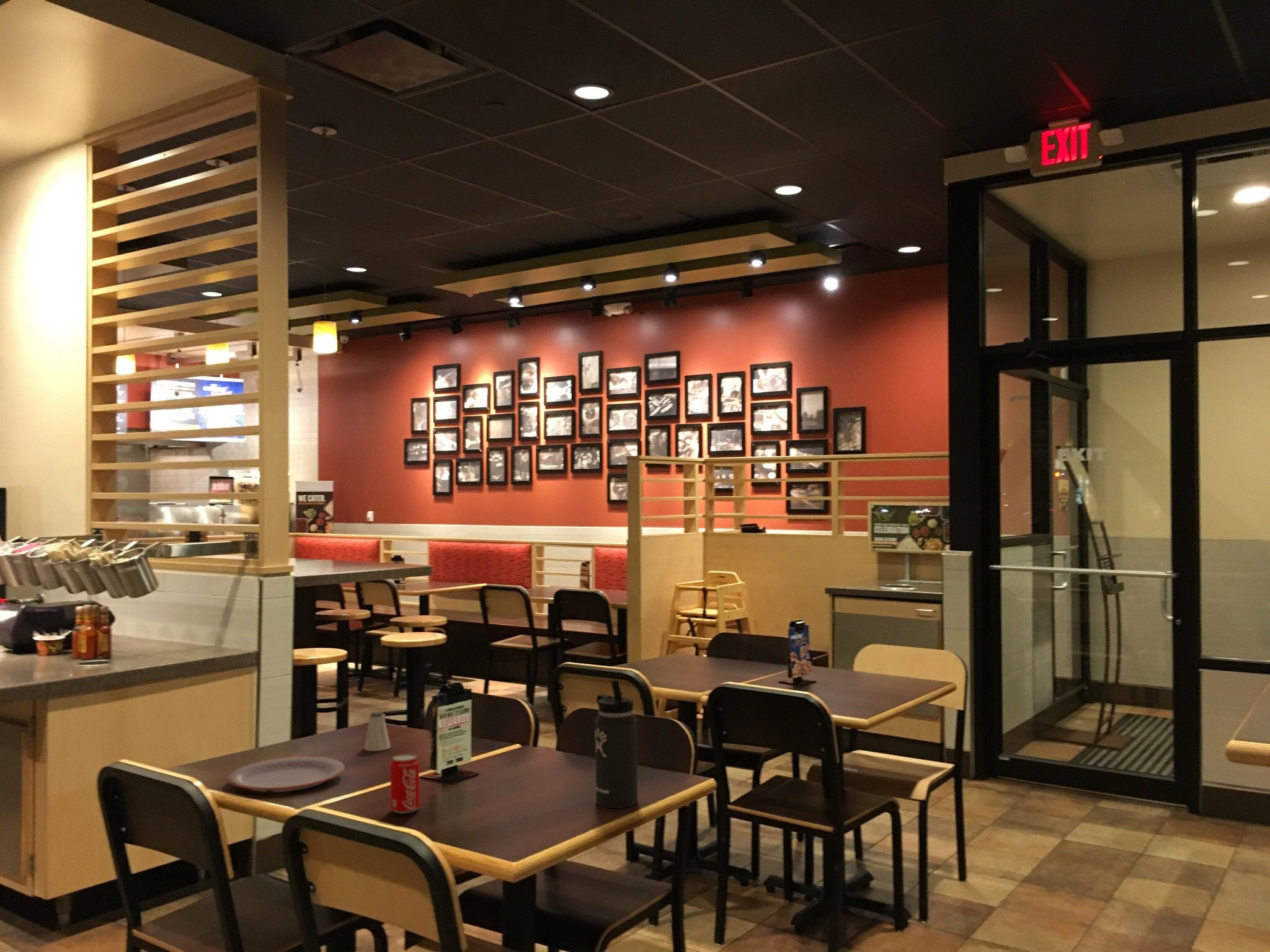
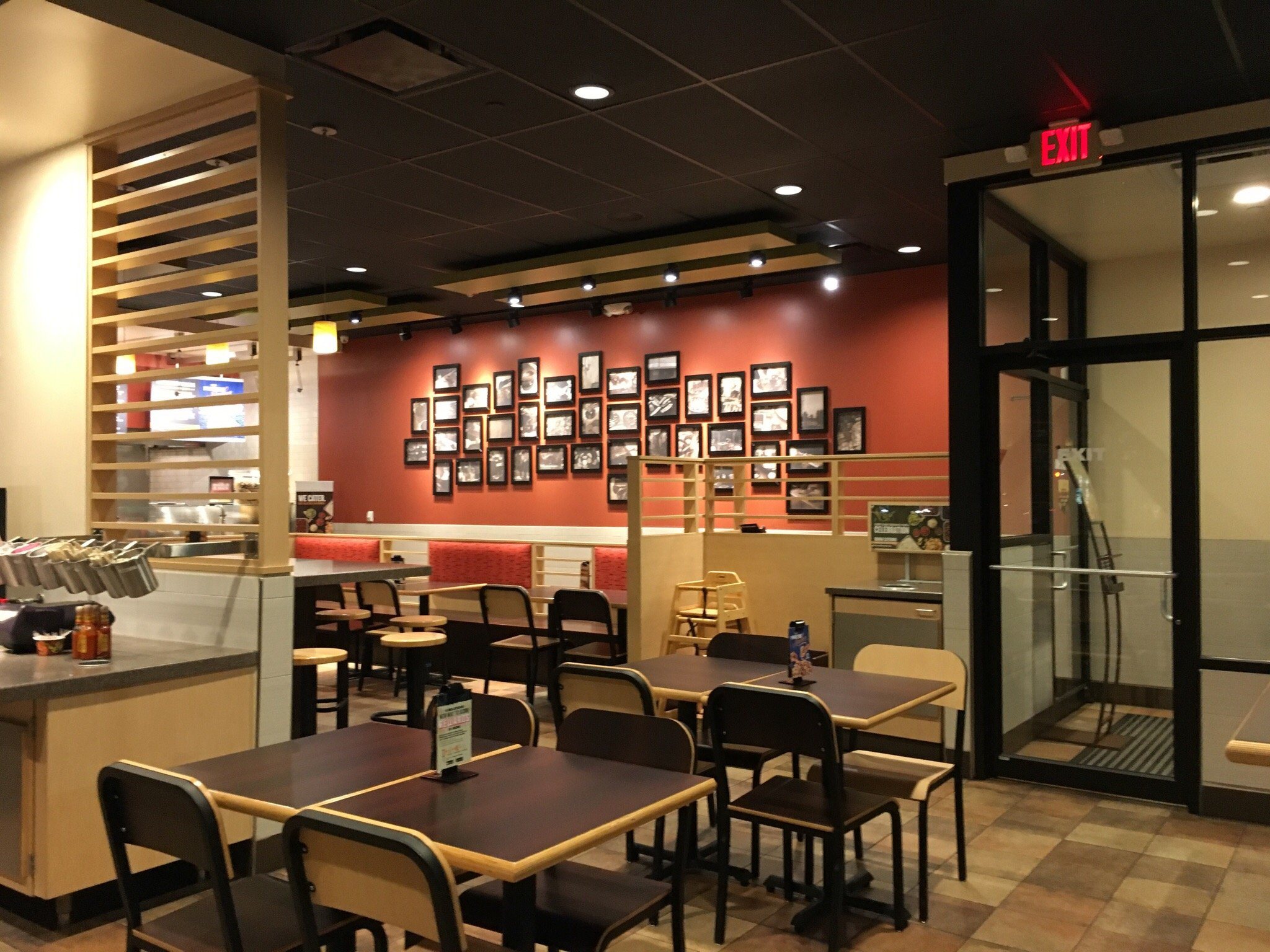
- thermos bottle [594,679,639,809]
- saltshaker [363,711,391,752]
- plate [227,756,345,793]
- beverage can [389,754,420,814]
